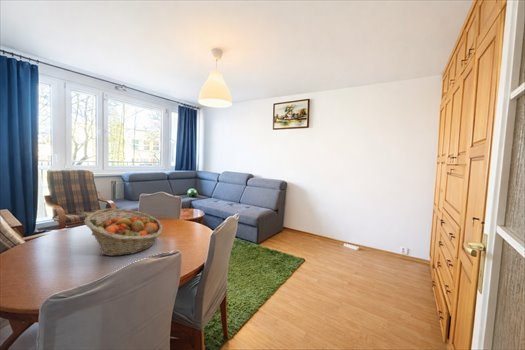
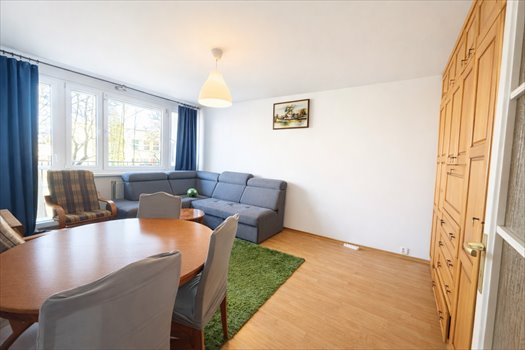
- fruit basket [83,207,164,257]
